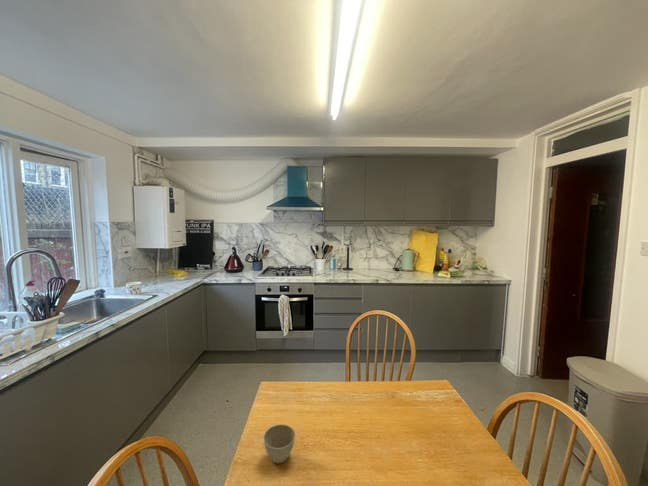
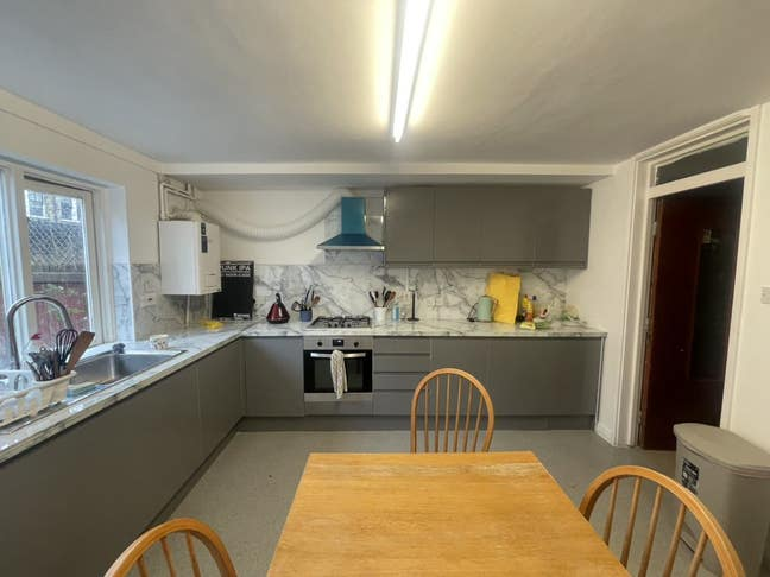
- flower pot [262,423,296,464]
